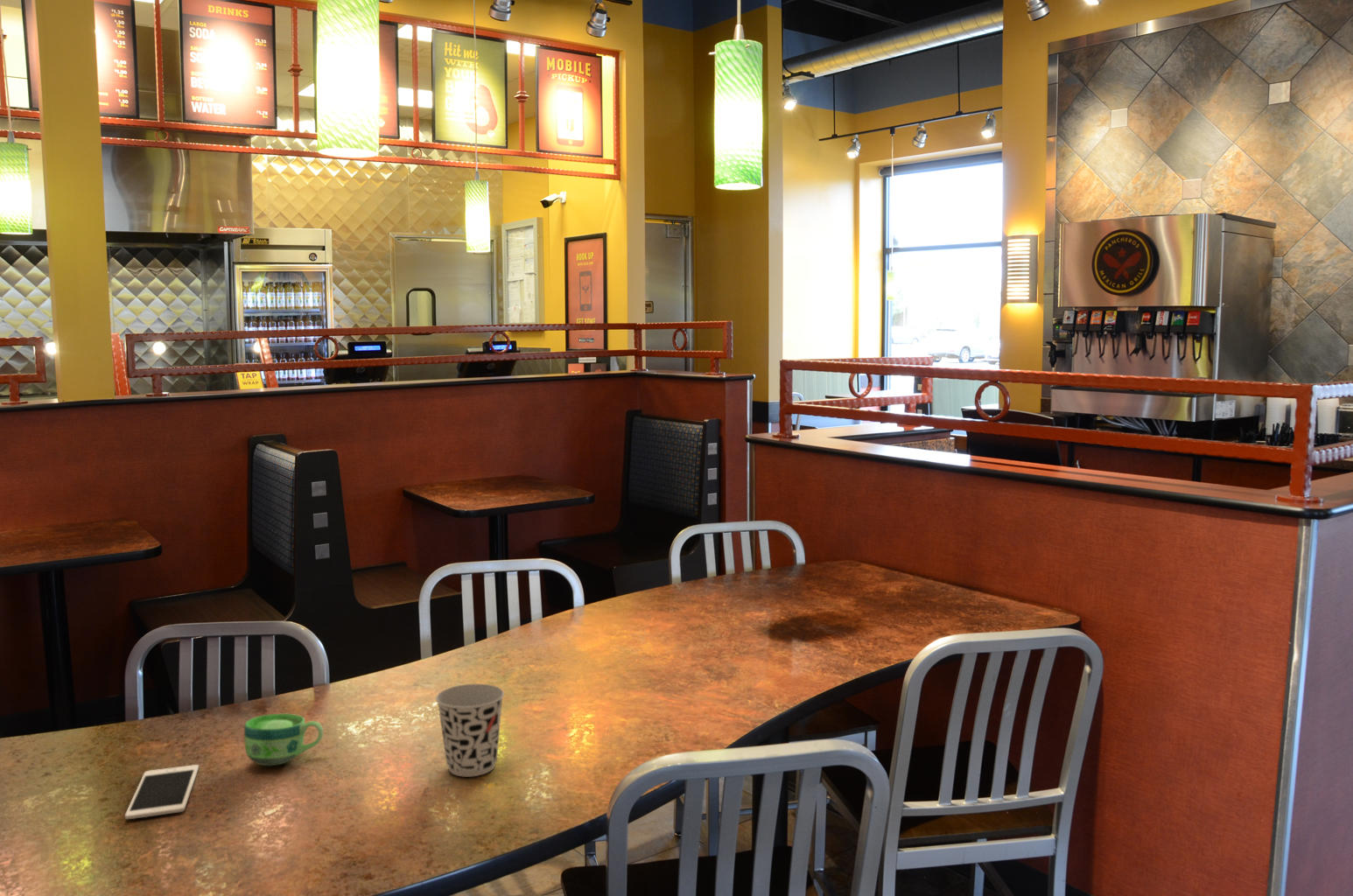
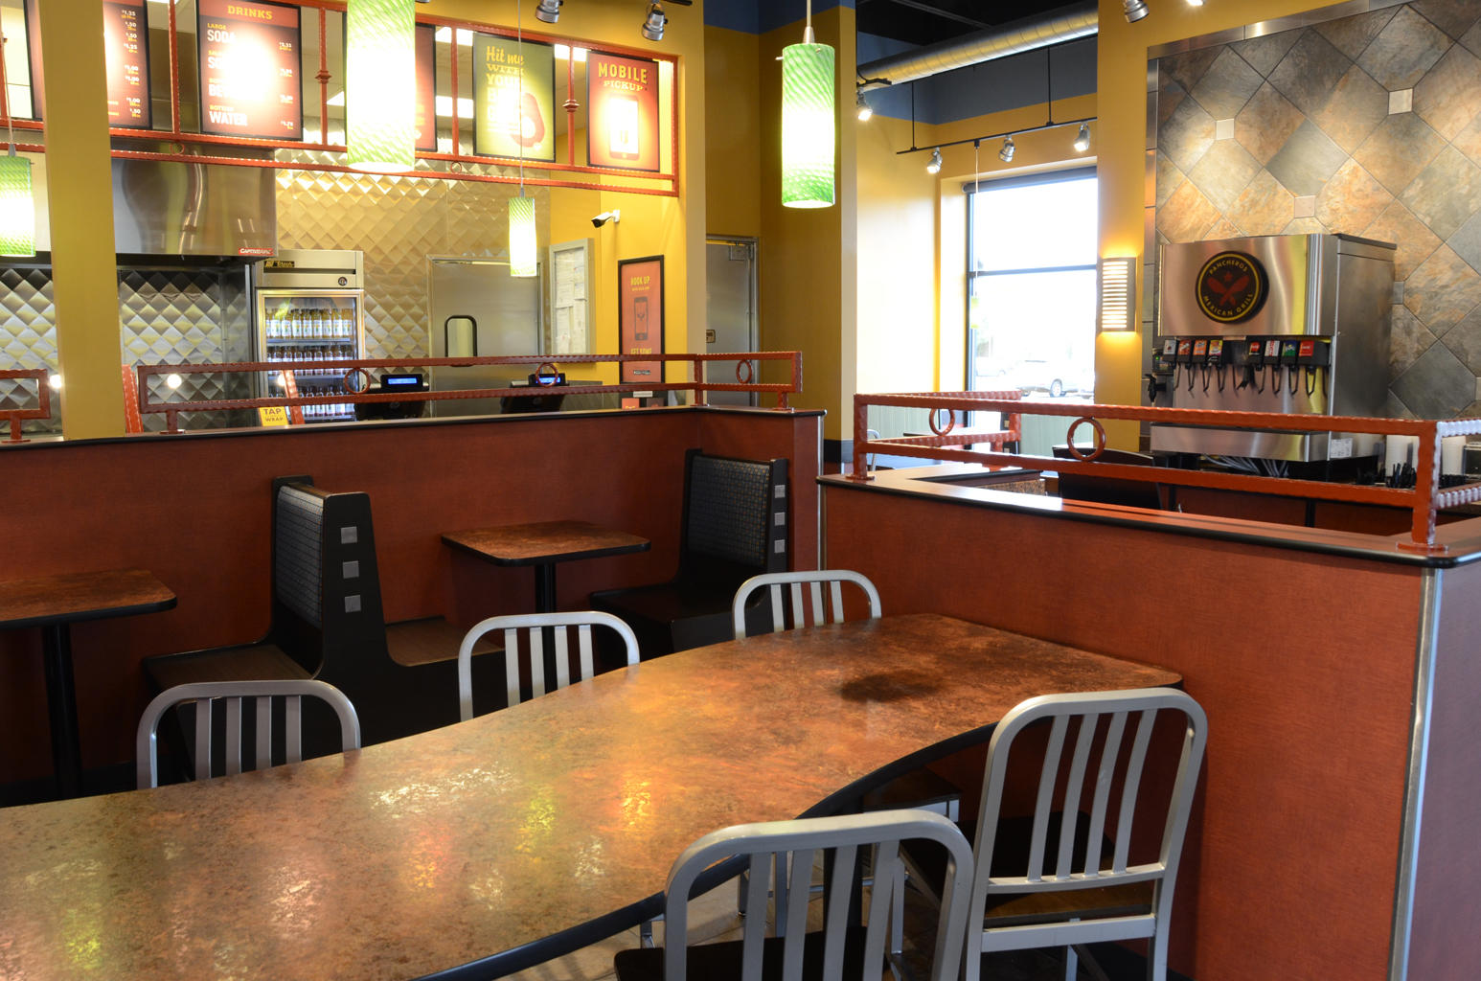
- cup [243,713,324,767]
- cell phone [124,764,200,820]
- cup [435,683,505,778]
